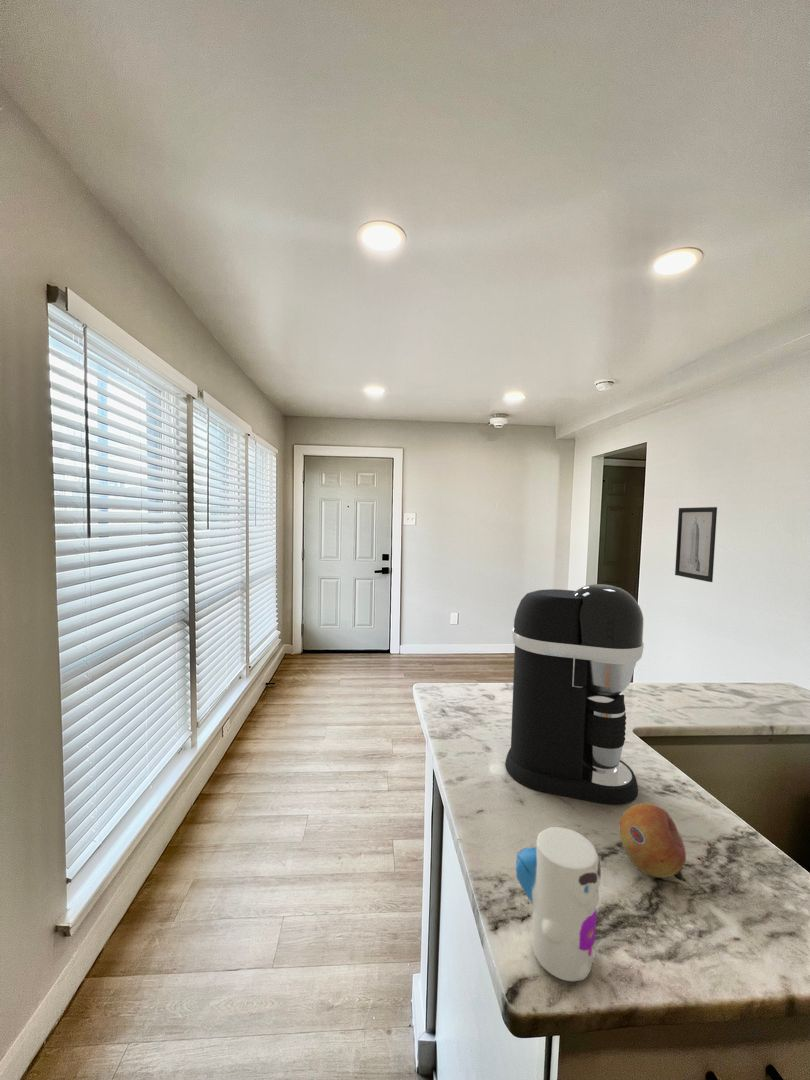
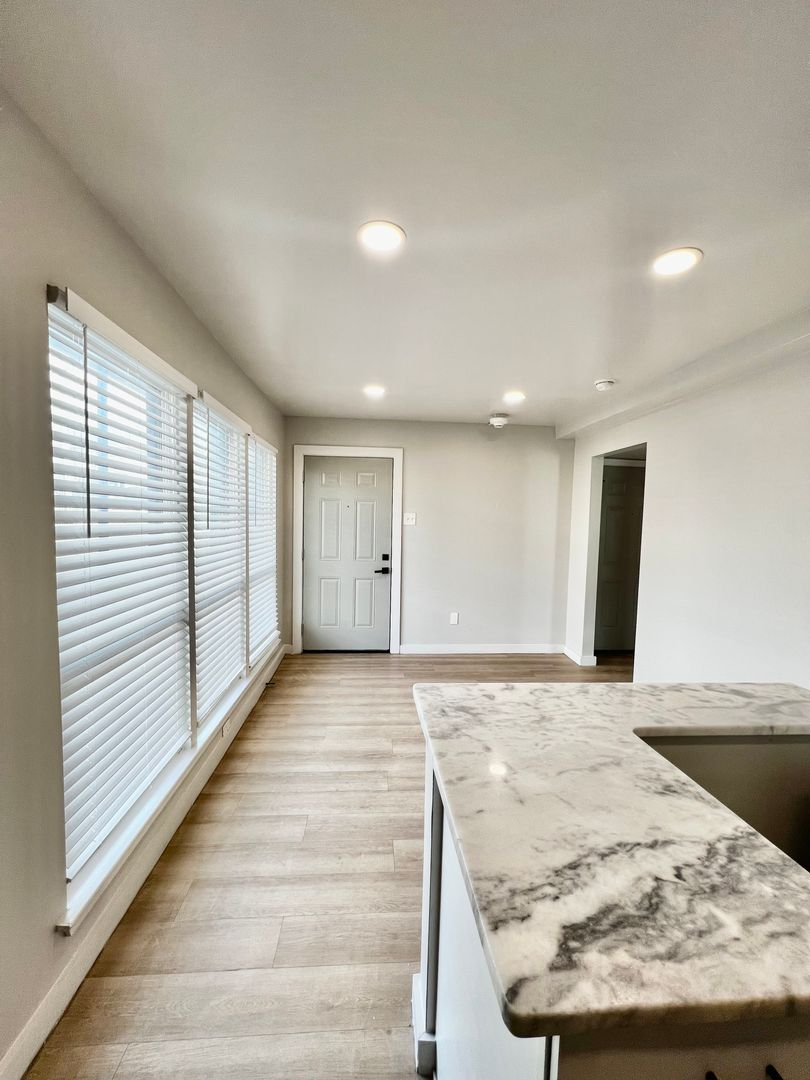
- coffee maker [505,583,645,806]
- wall art [674,506,718,583]
- fruit [618,802,687,878]
- toy [515,826,602,982]
